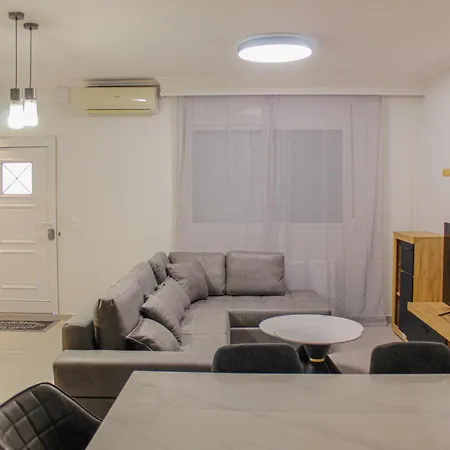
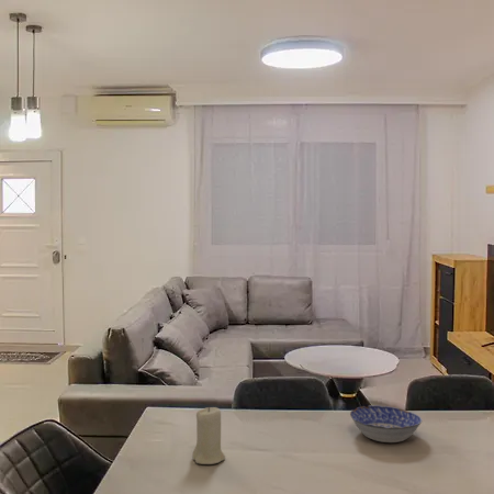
+ candle [191,405,226,465]
+ bowl [349,405,423,444]
